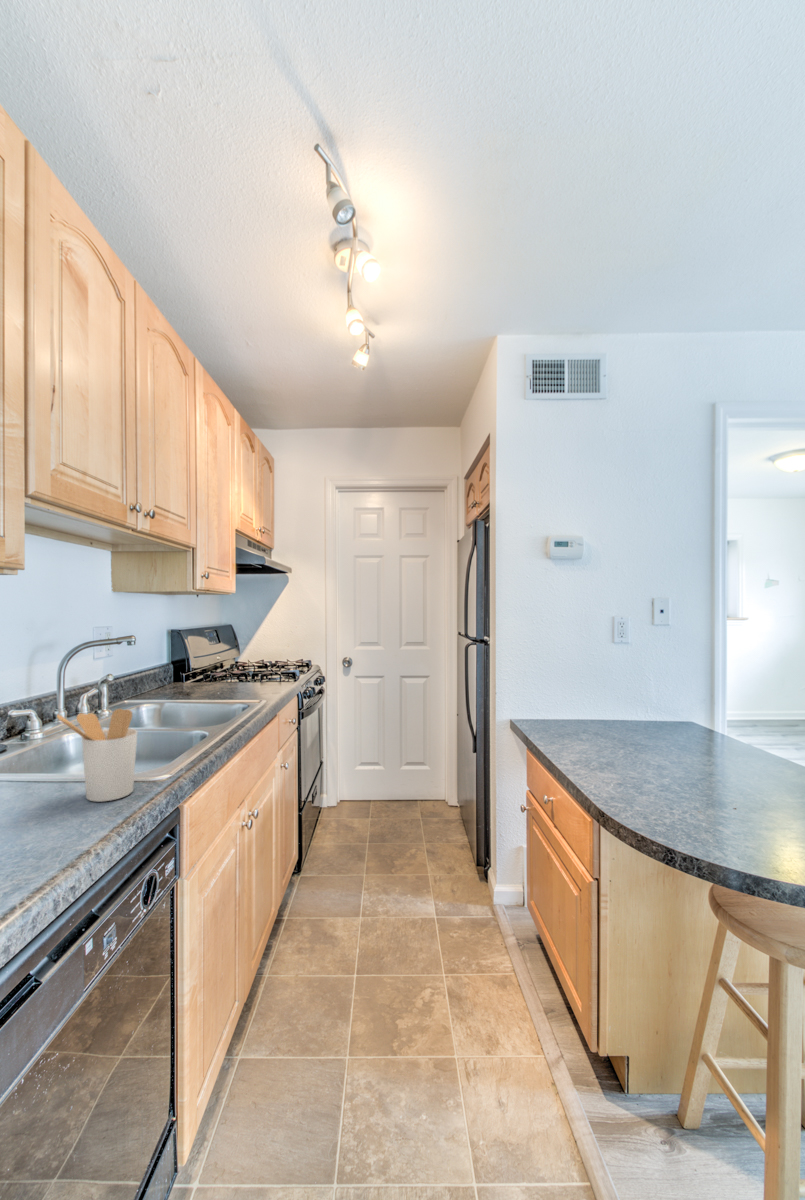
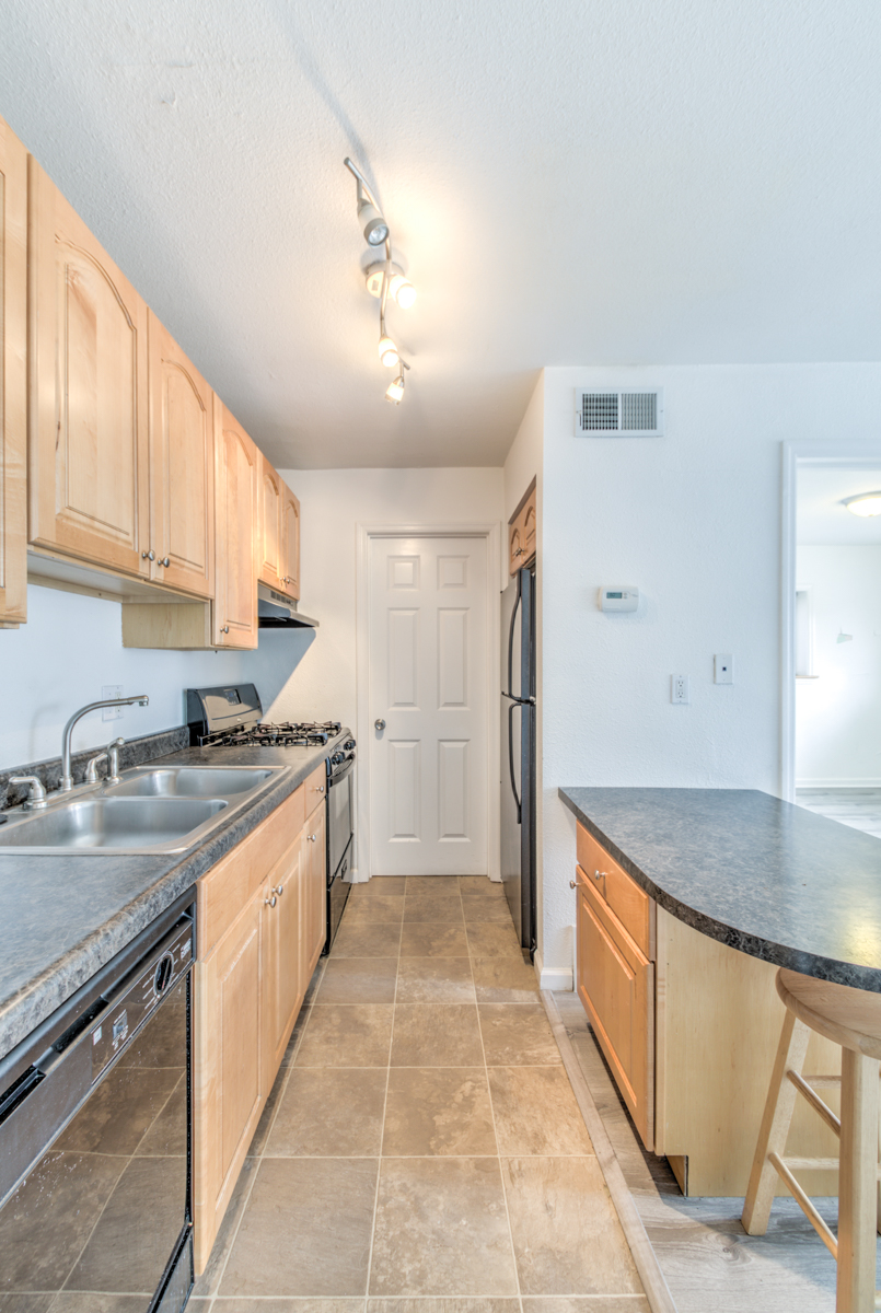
- utensil holder [56,708,138,803]
